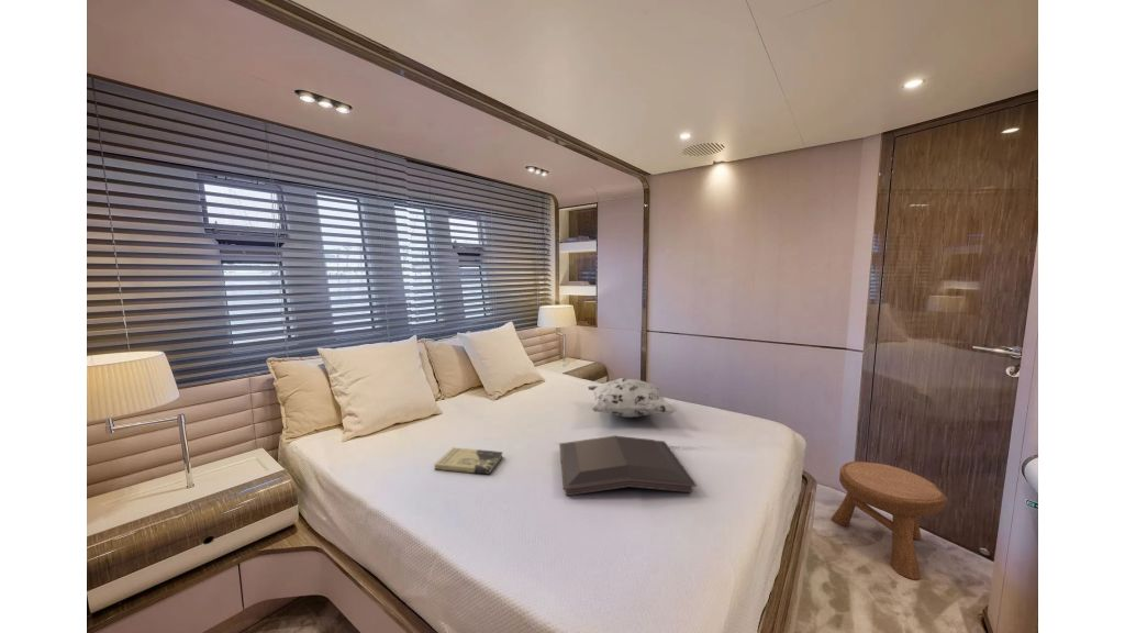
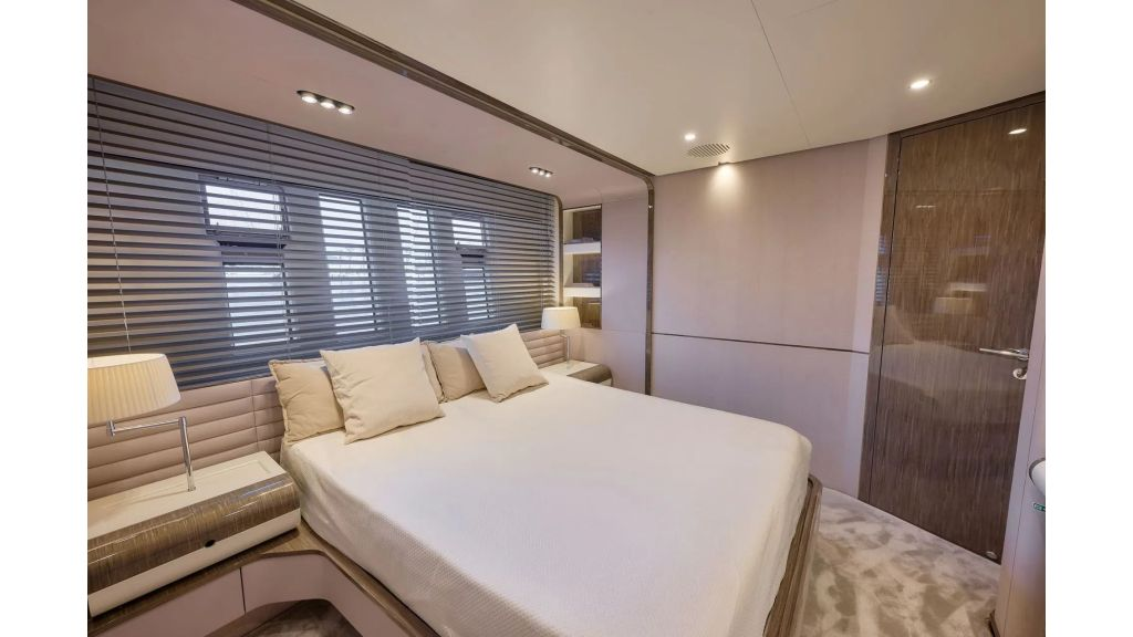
- decorative pillow [587,377,678,419]
- serving tray [558,435,698,497]
- book [433,446,504,476]
- stool [831,460,948,580]
